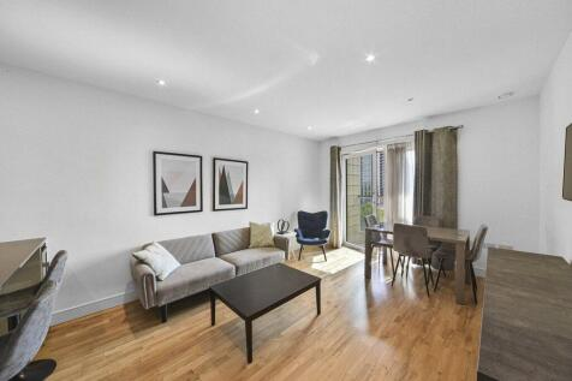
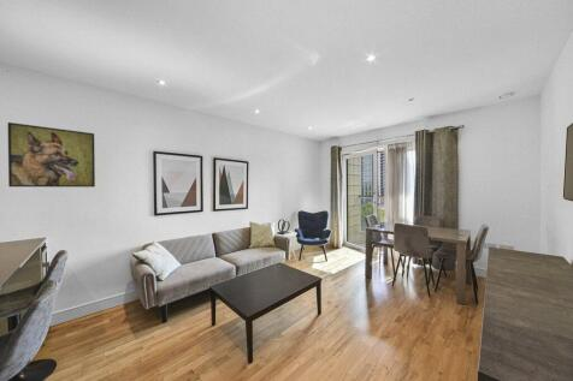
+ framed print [7,121,96,189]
